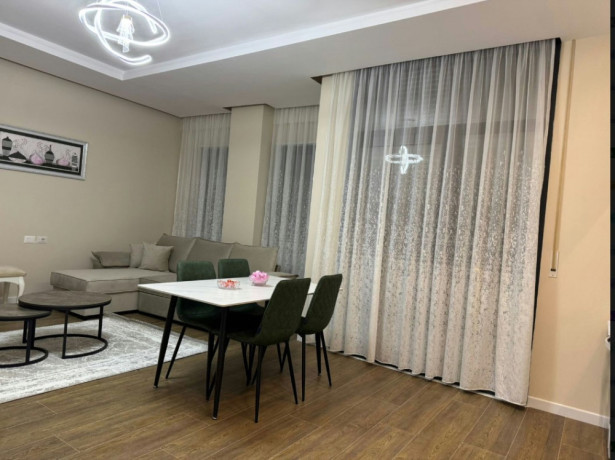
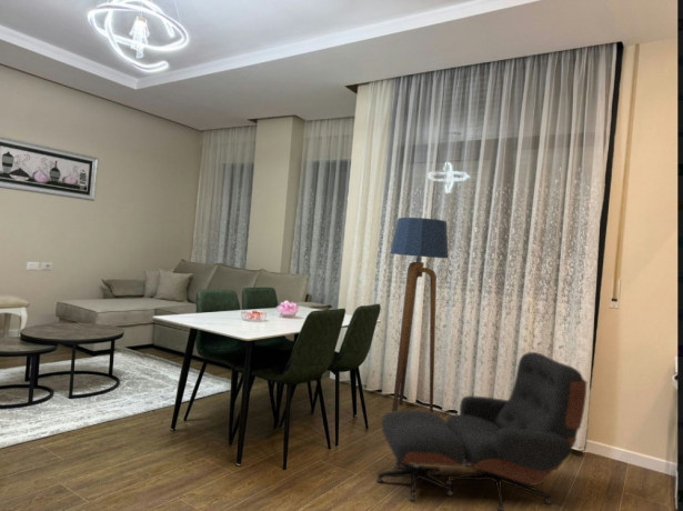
+ floor lamp [390,217,450,413]
+ lounge chair [375,351,587,511]
